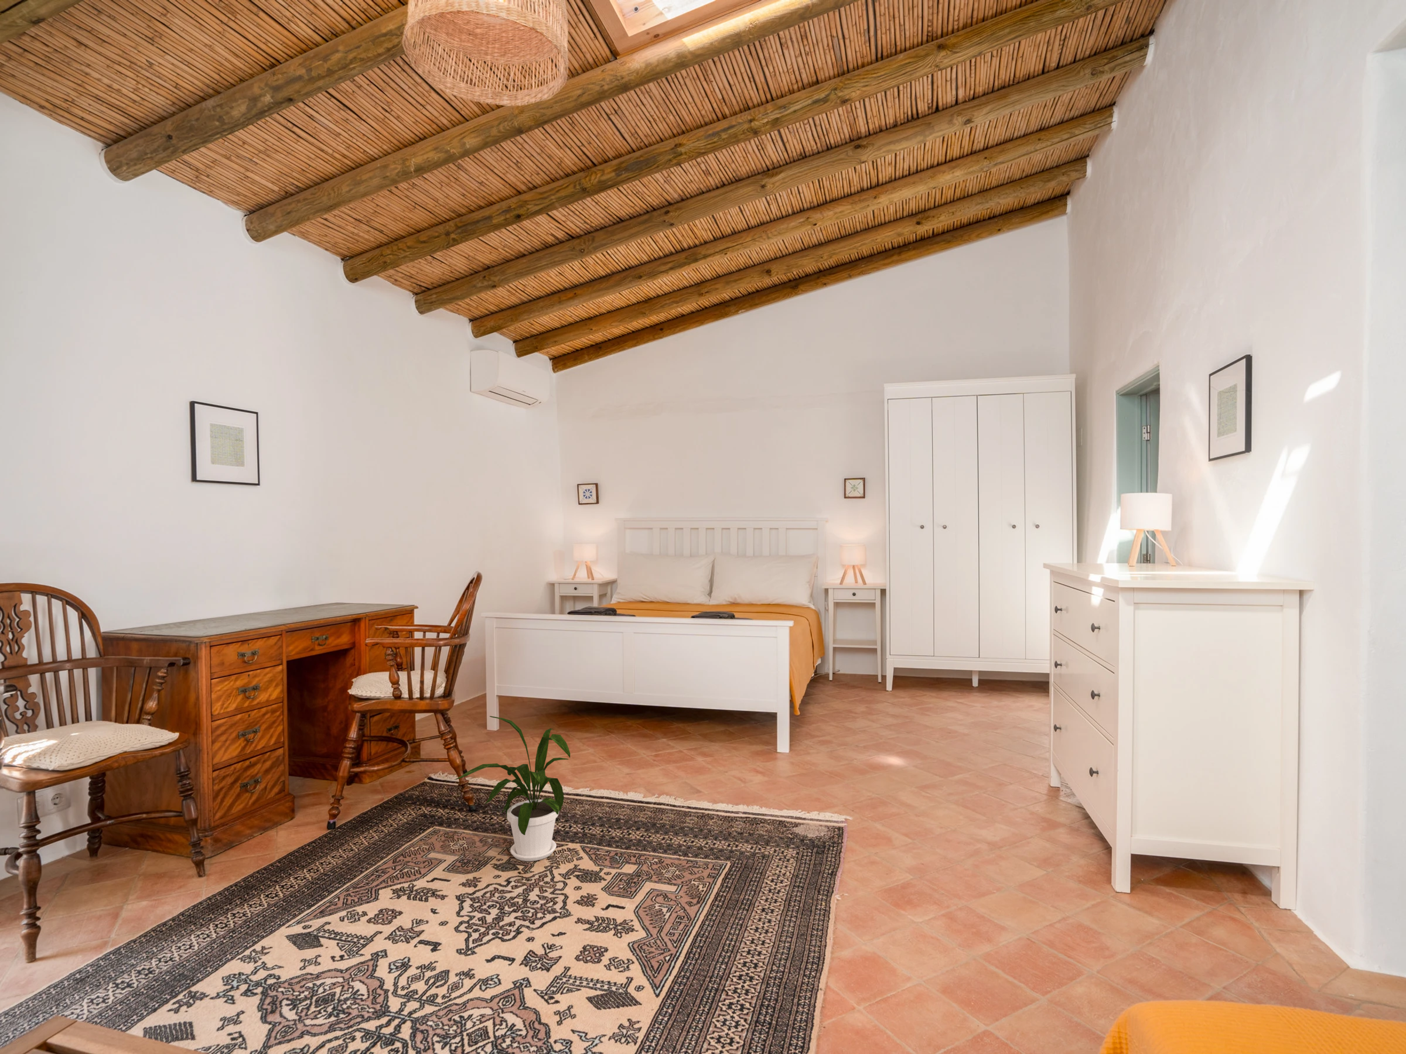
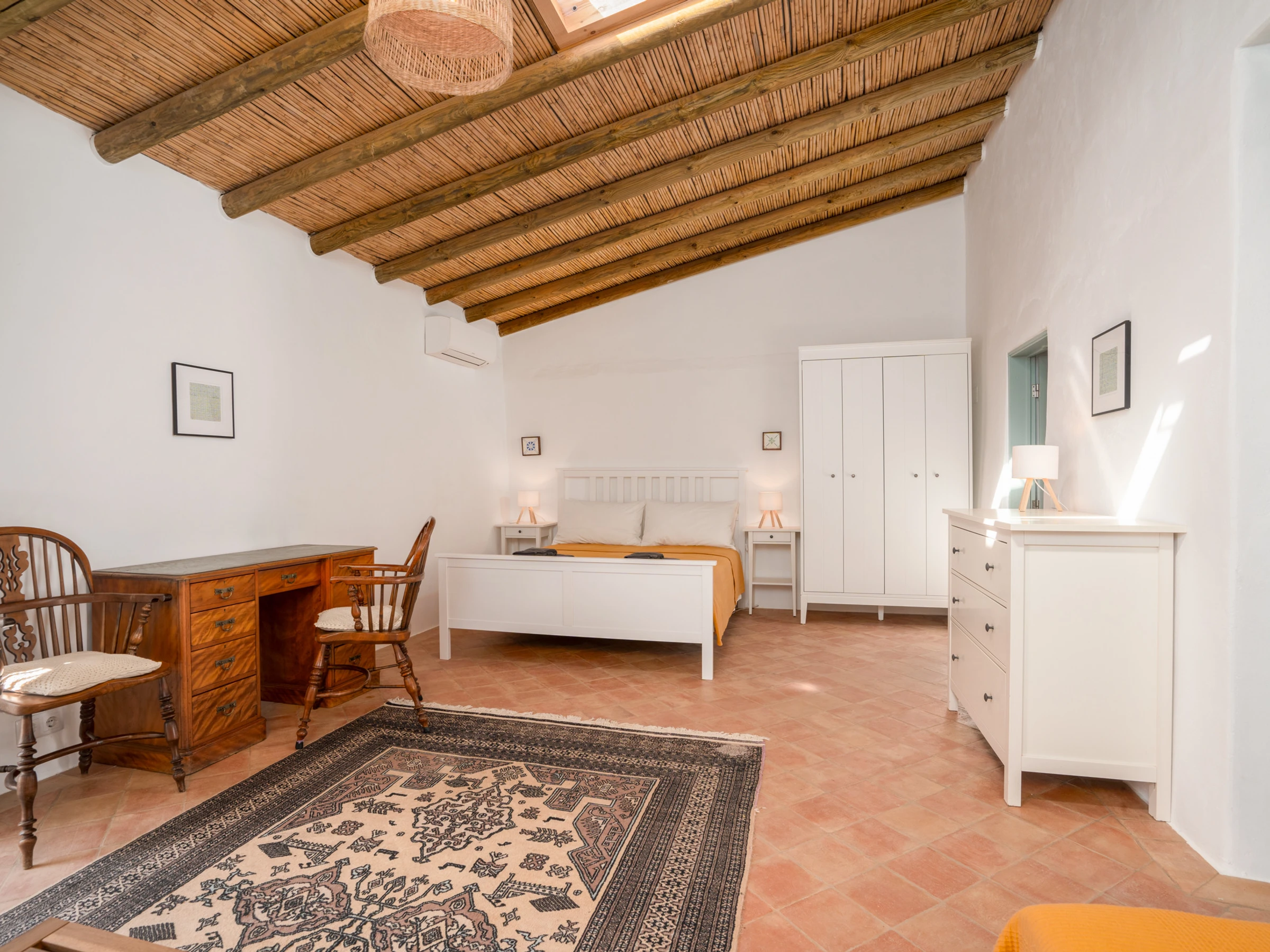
- house plant [454,715,570,862]
